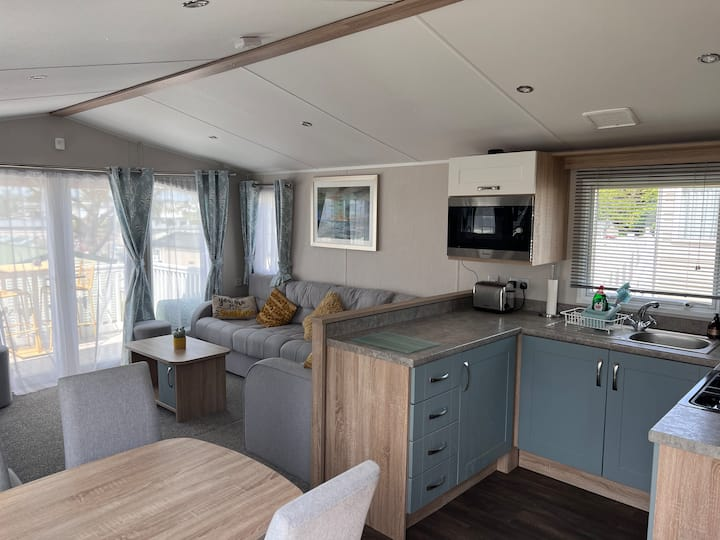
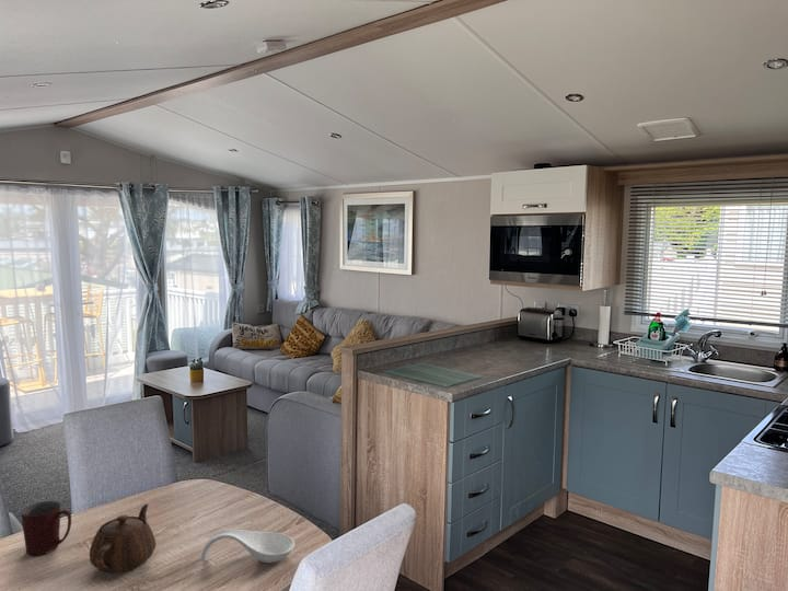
+ mug [21,500,72,556]
+ teapot [89,502,158,575]
+ spoon rest [200,529,296,564]
